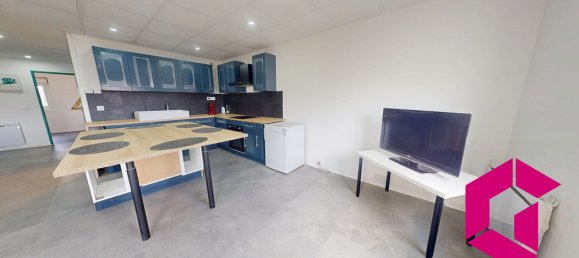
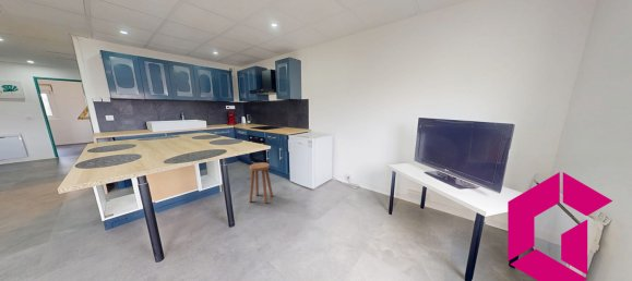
+ stool [248,161,274,204]
